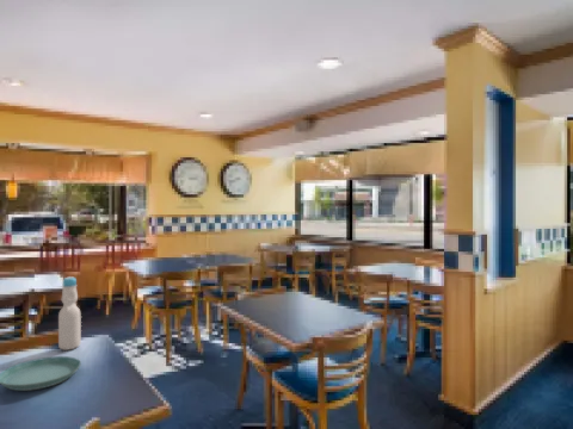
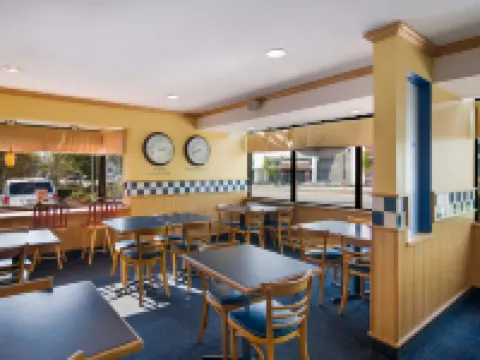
- saucer [0,355,82,392]
- bottle [57,275,82,352]
